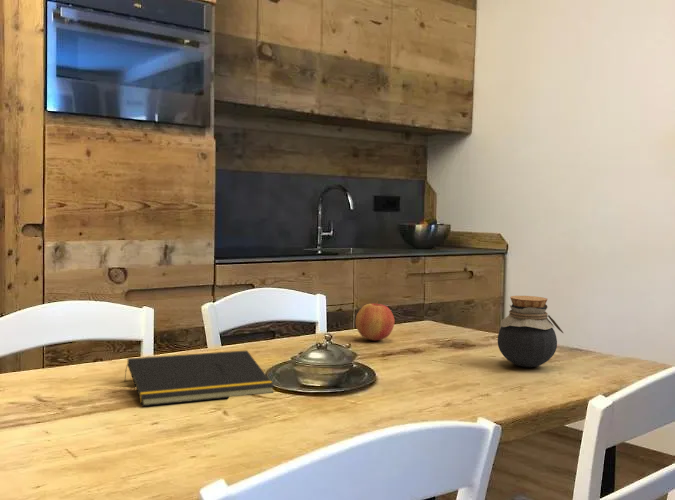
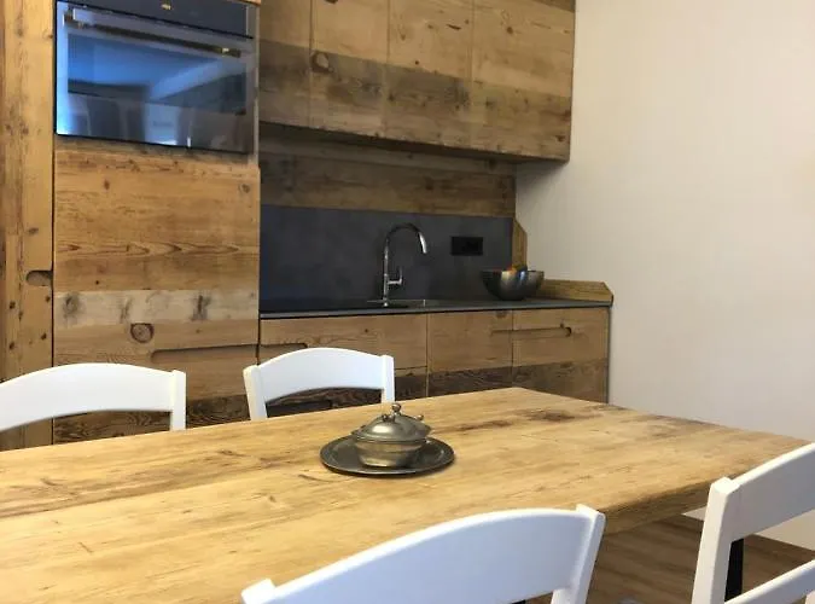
- apple [355,300,396,342]
- notepad [124,349,276,407]
- jar [497,295,564,368]
